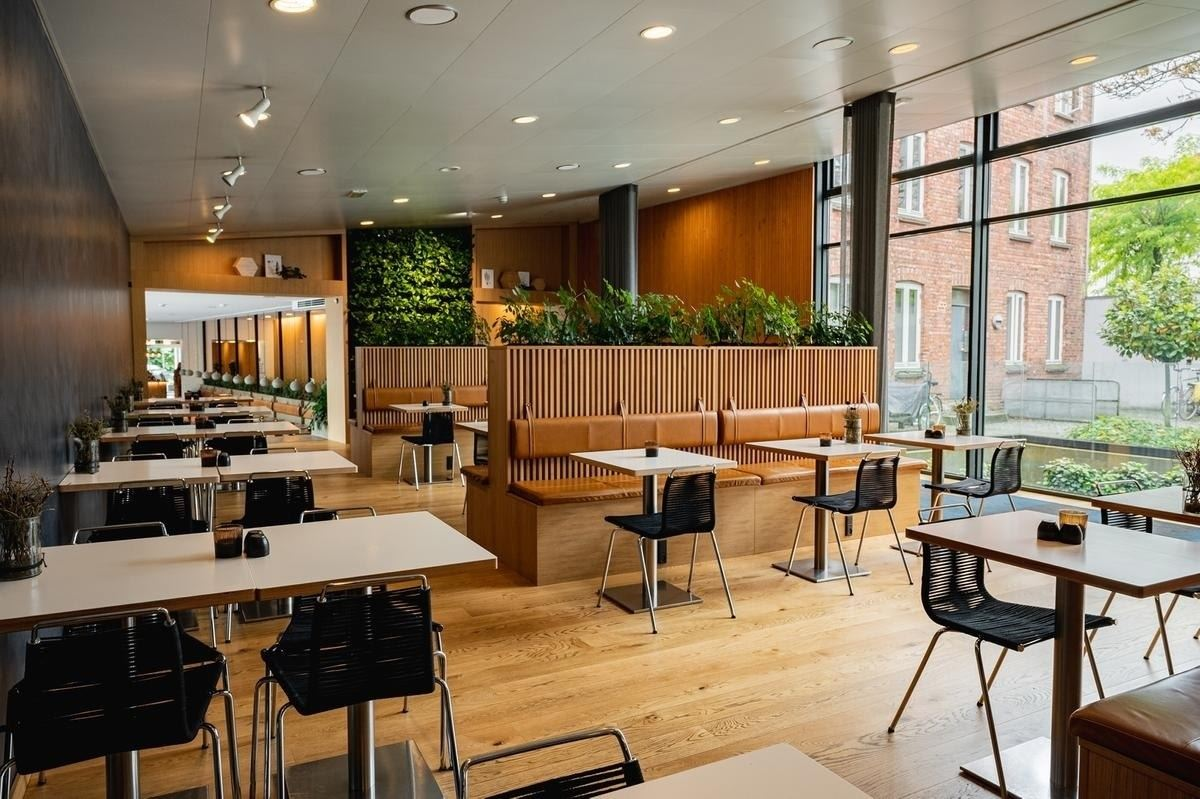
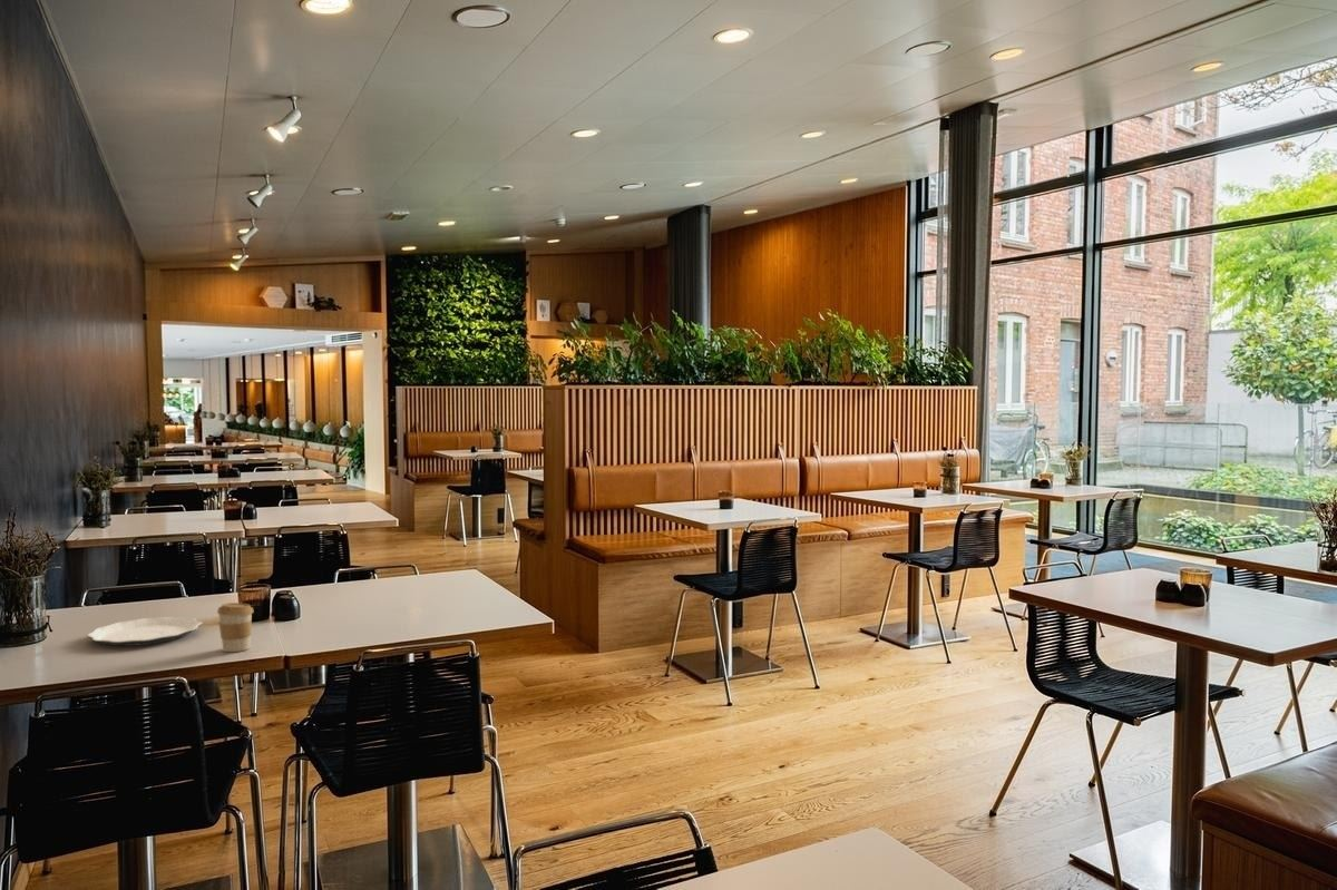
+ coffee cup [216,602,255,653]
+ plate [87,616,203,647]
